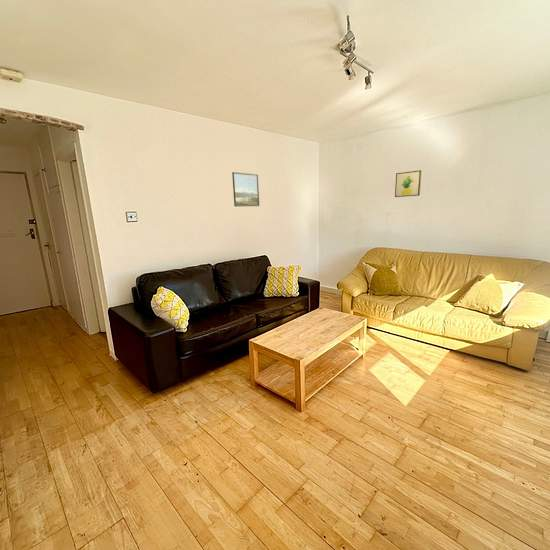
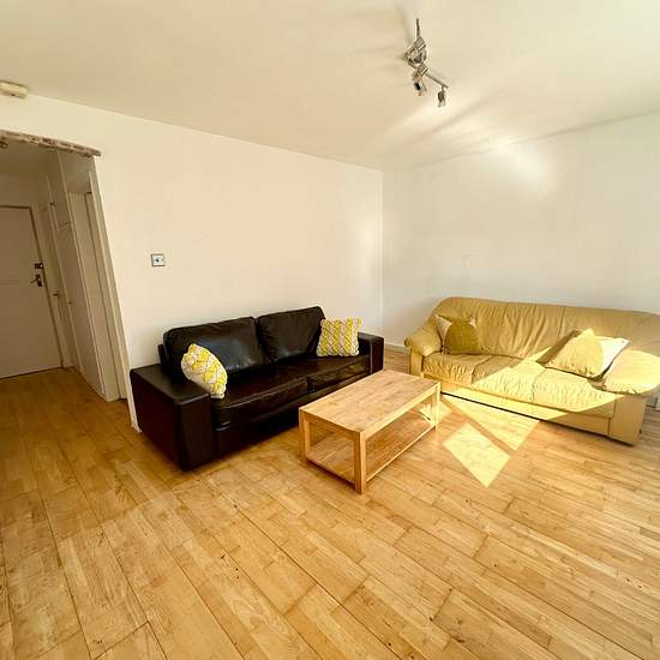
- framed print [231,171,260,207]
- wall art [394,169,422,198]
